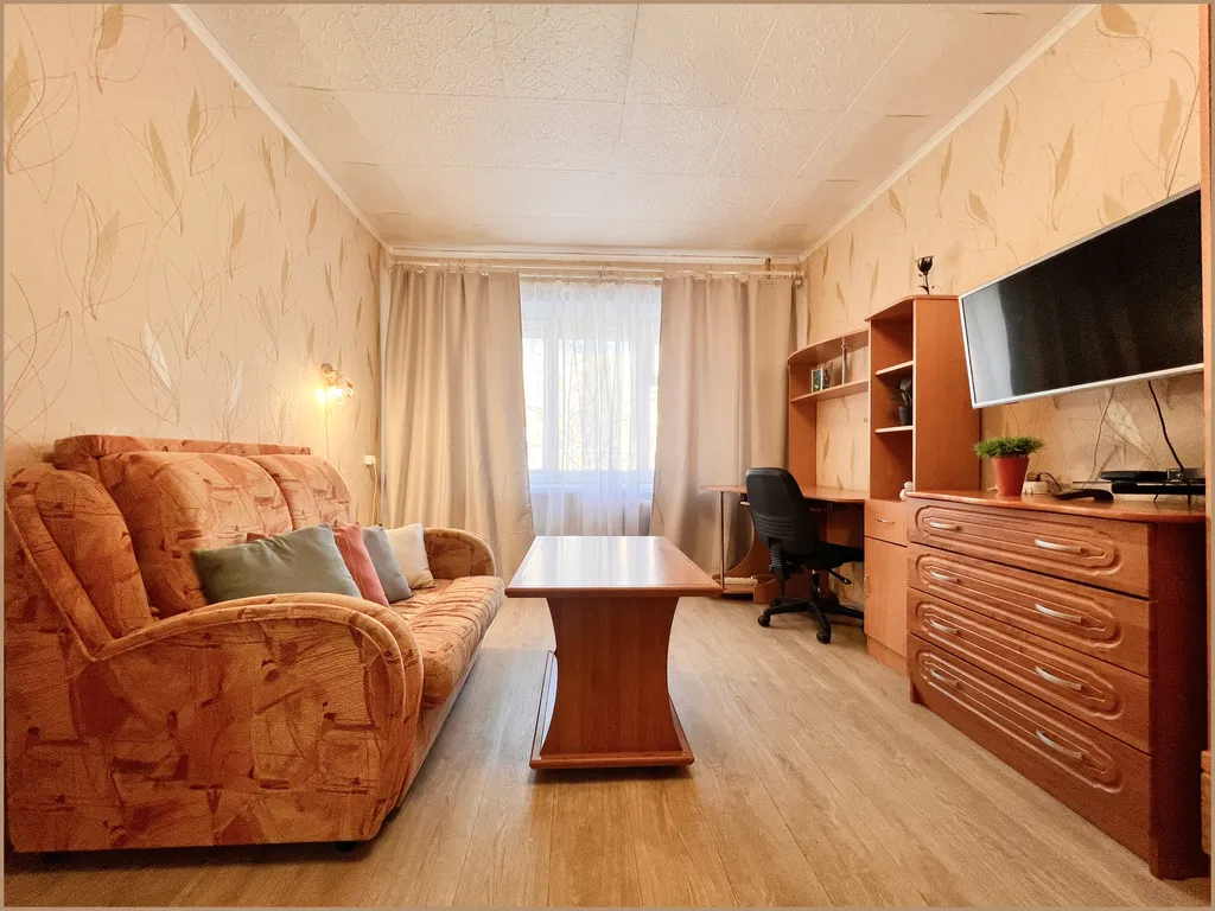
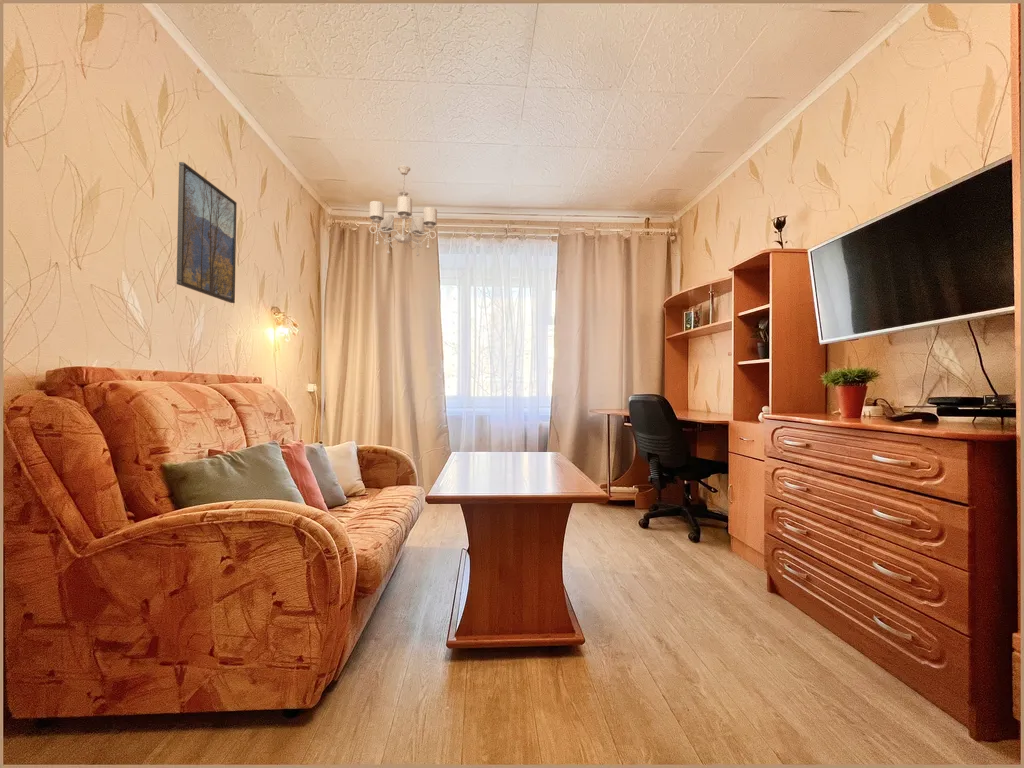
+ chandelier [368,164,438,257]
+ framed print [175,161,238,304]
